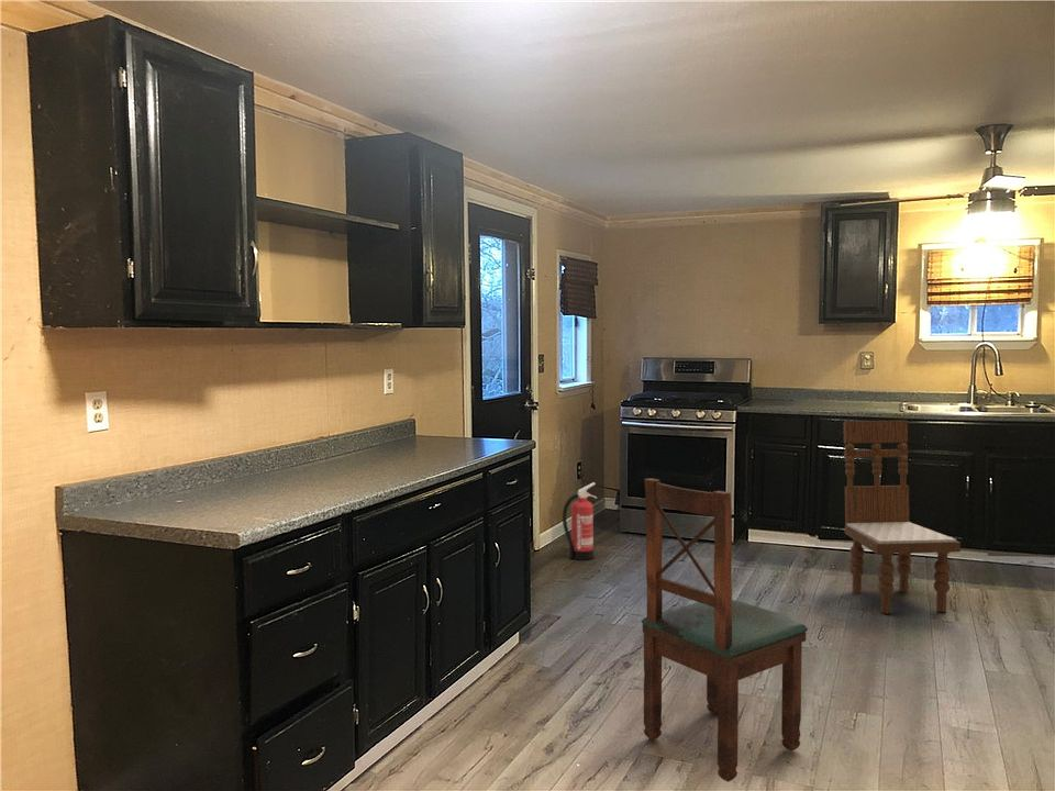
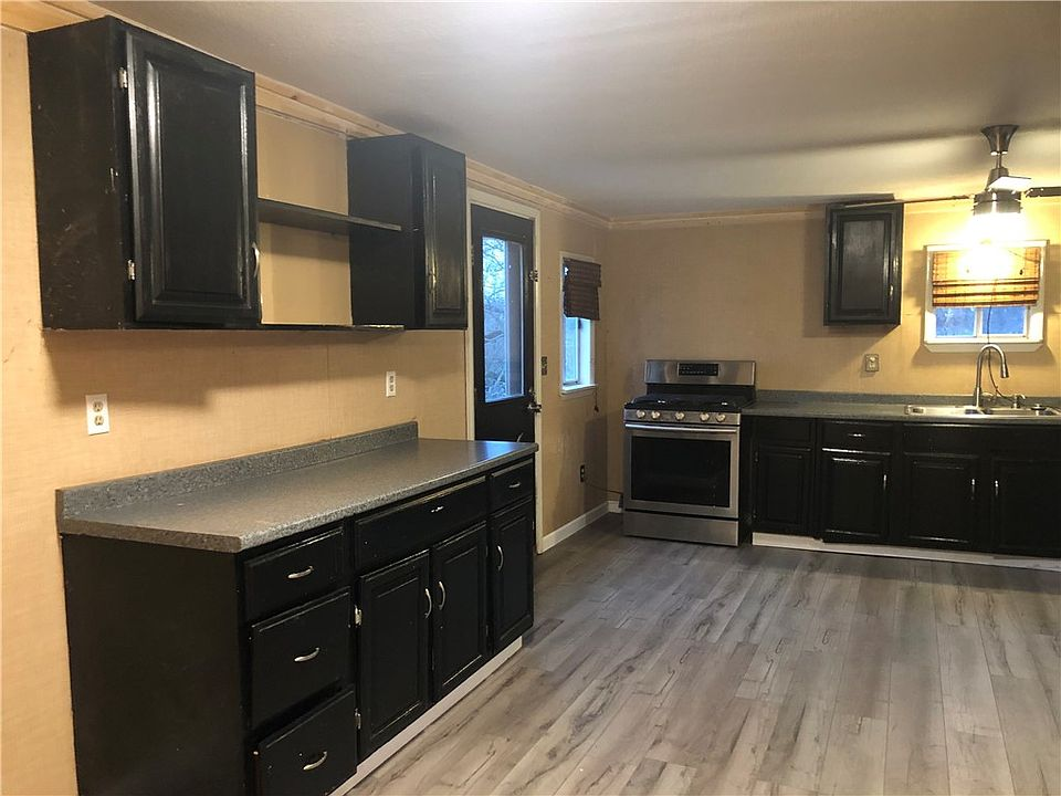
- fire extinguisher [562,481,598,561]
- dining chair [842,420,962,615]
- dining chair [641,477,809,783]
